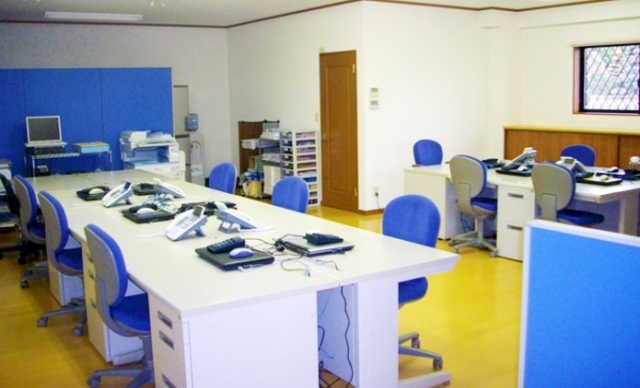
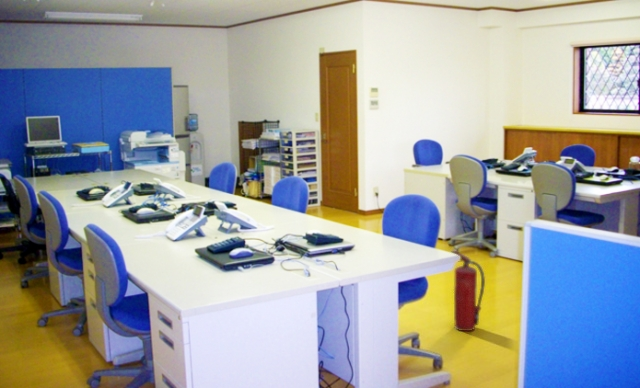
+ fire extinguisher [451,250,486,332]
